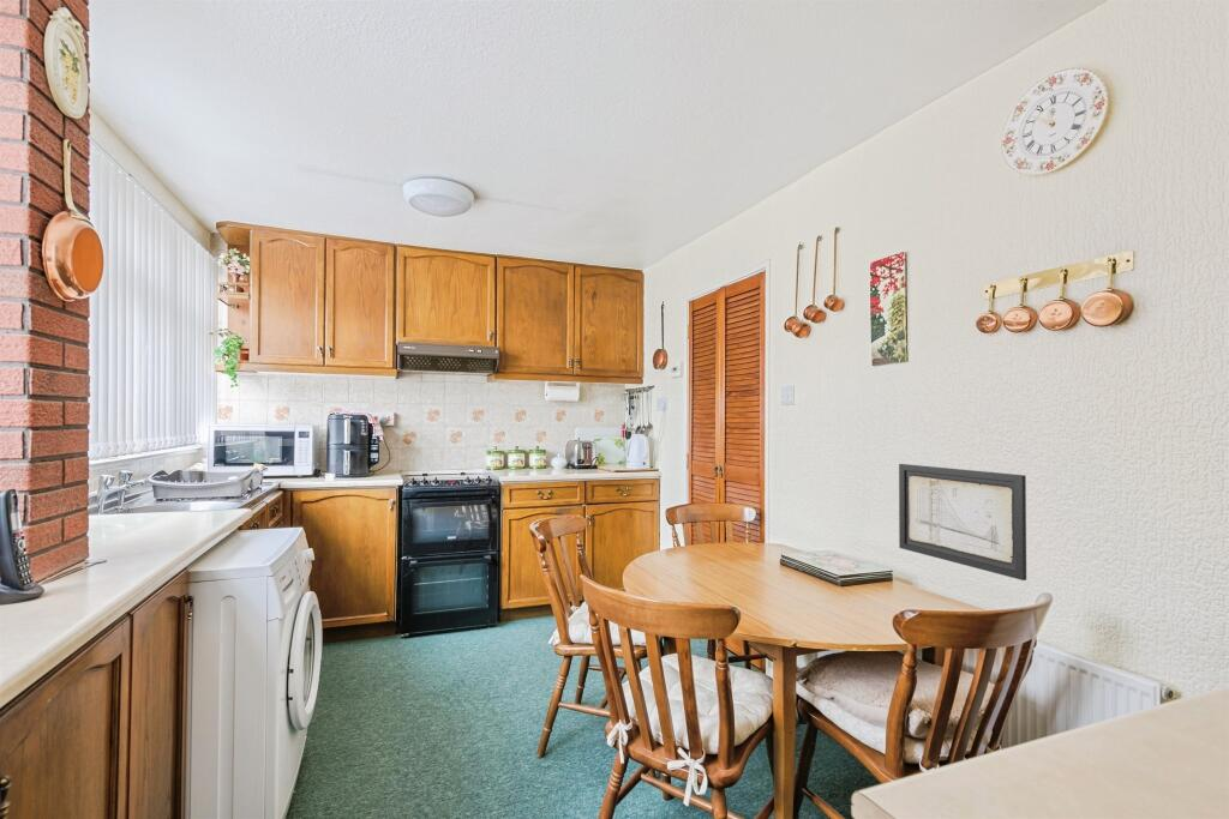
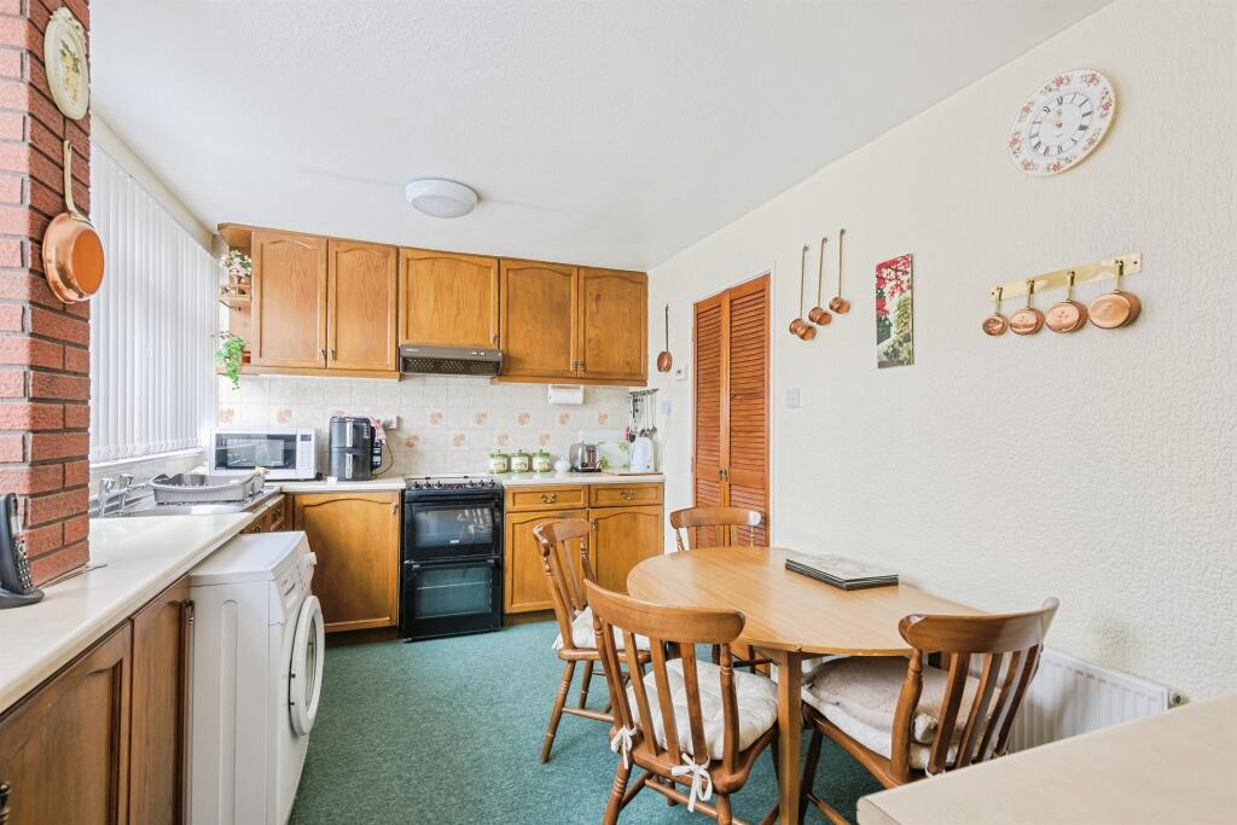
- wall art [898,463,1027,582]
